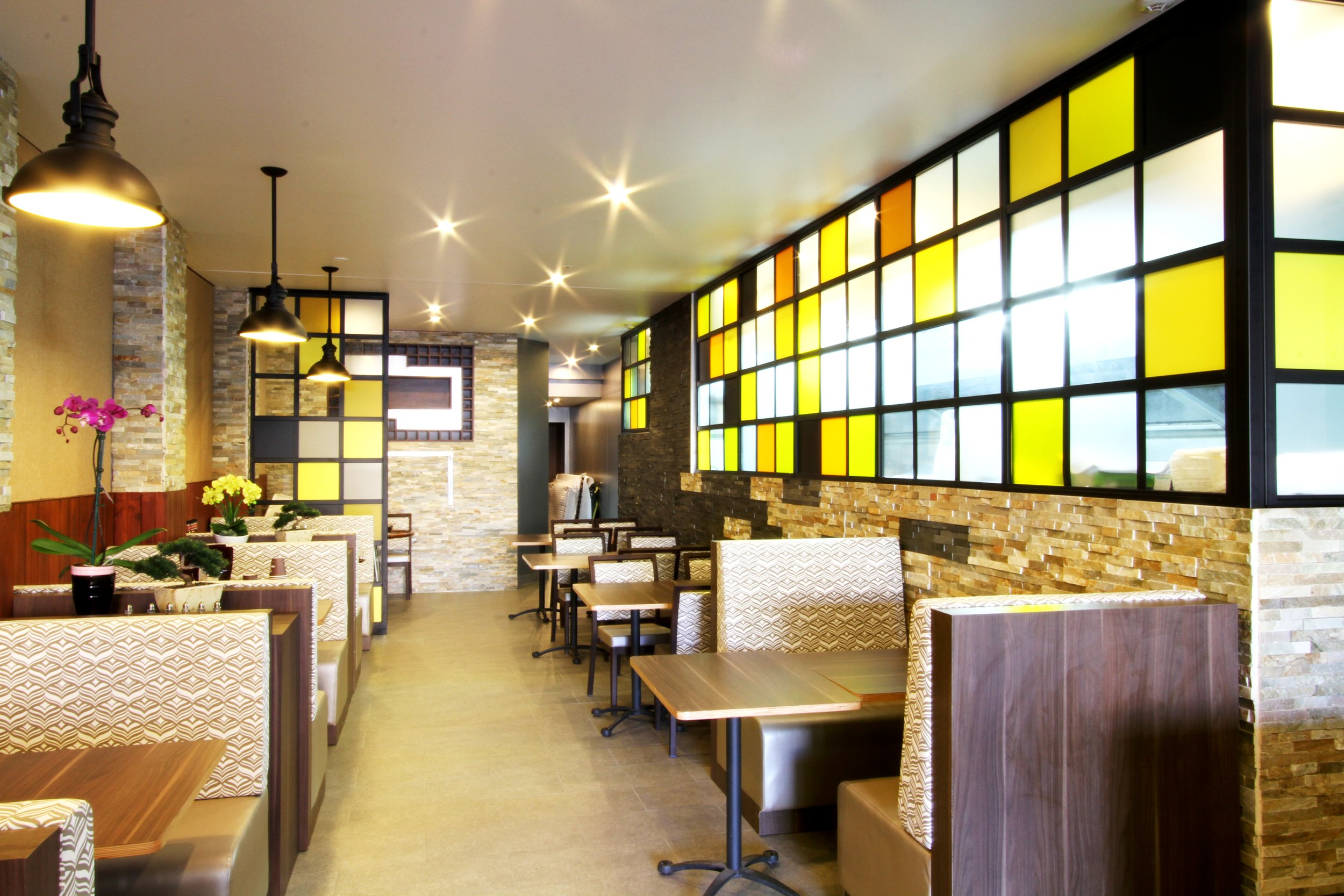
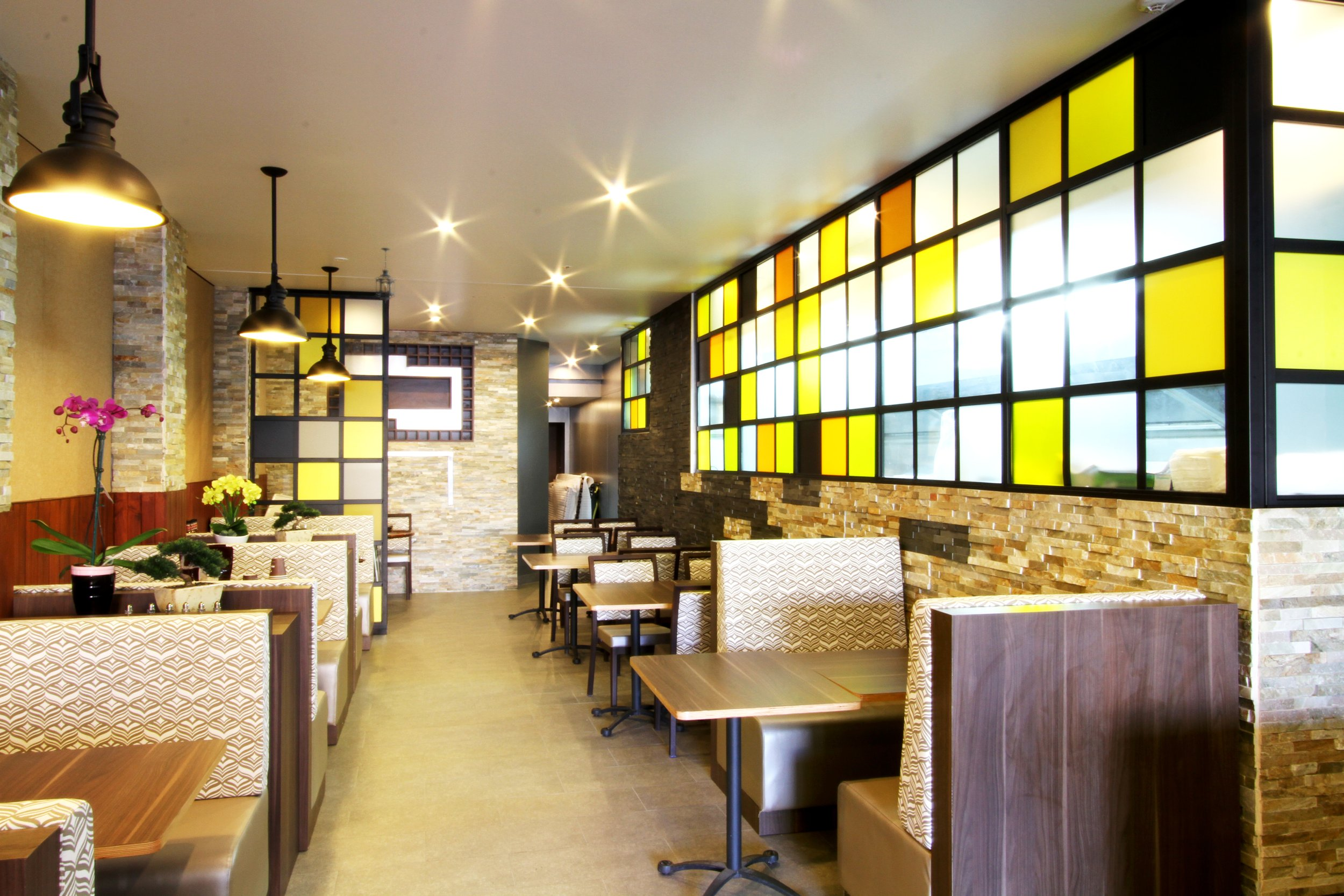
+ hanging lantern [374,247,396,304]
